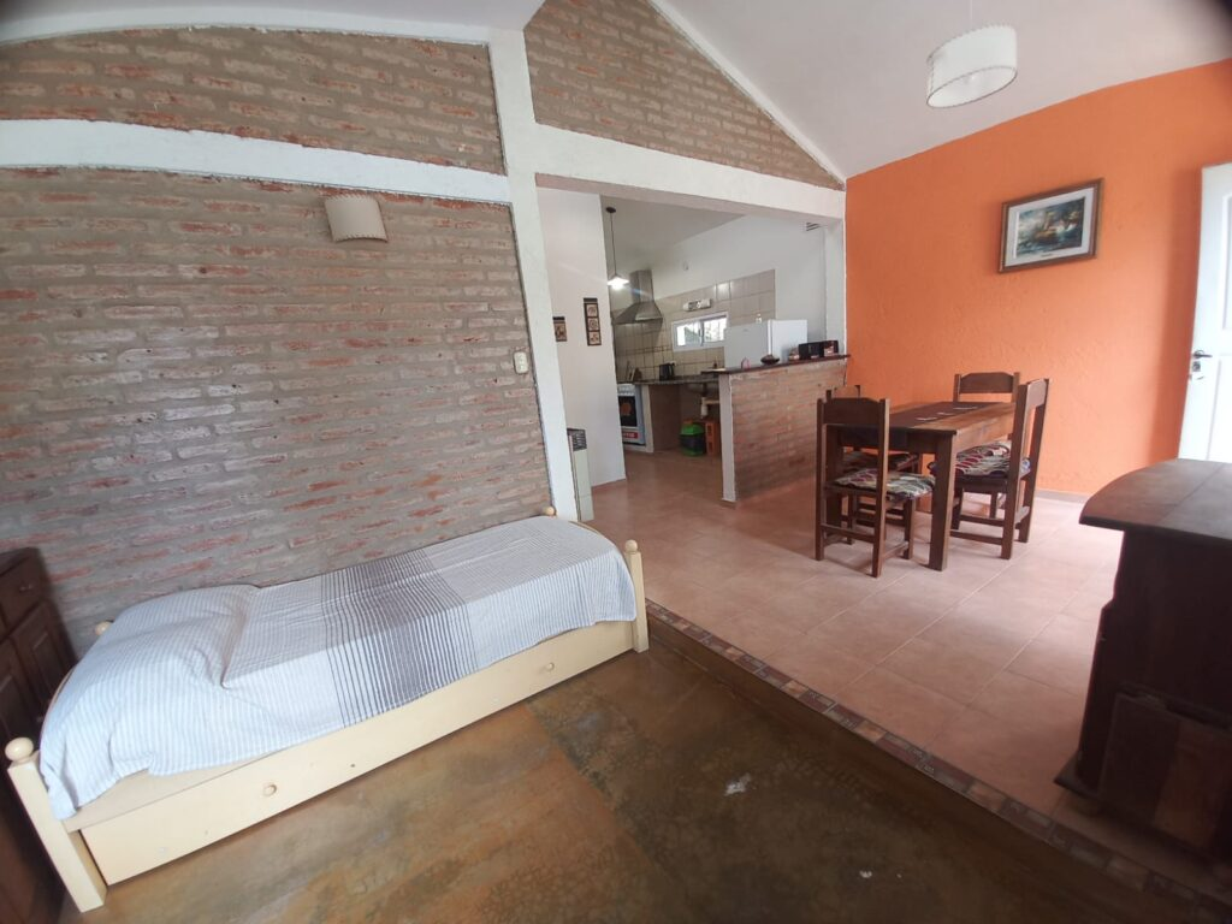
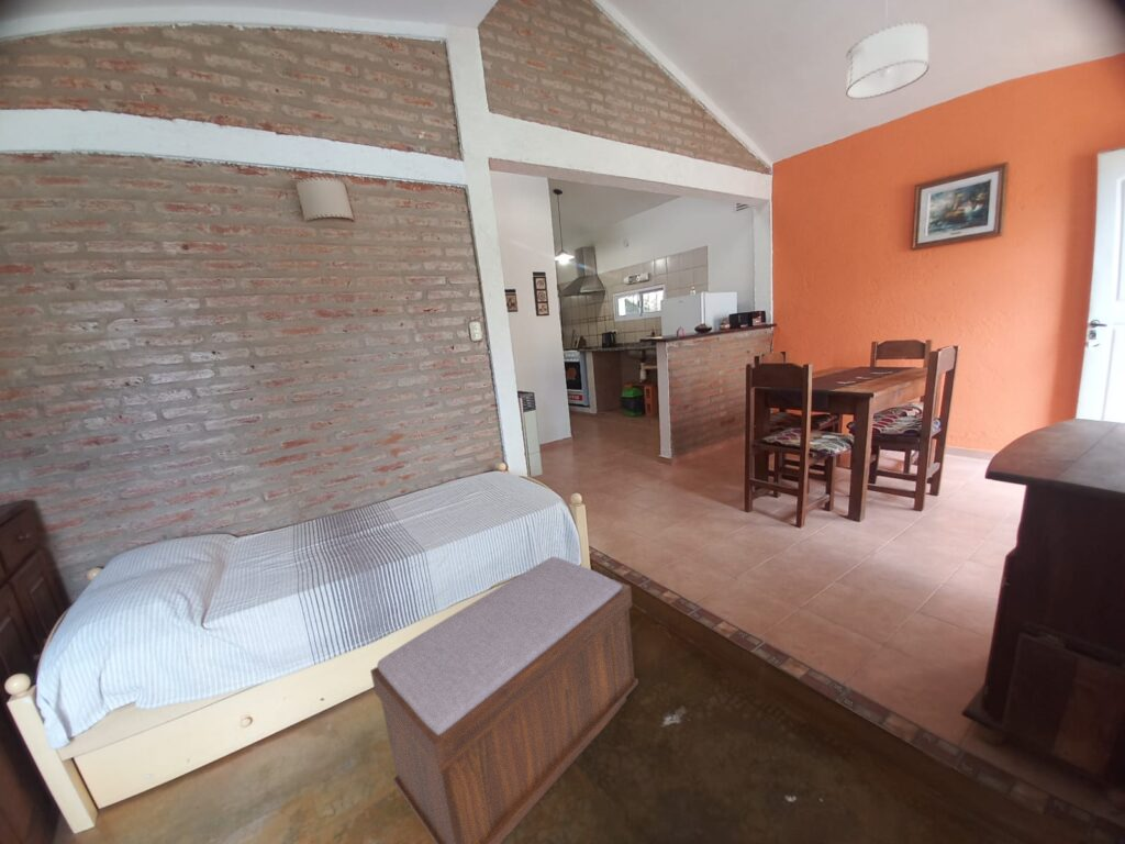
+ bench [369,556,639,844]
